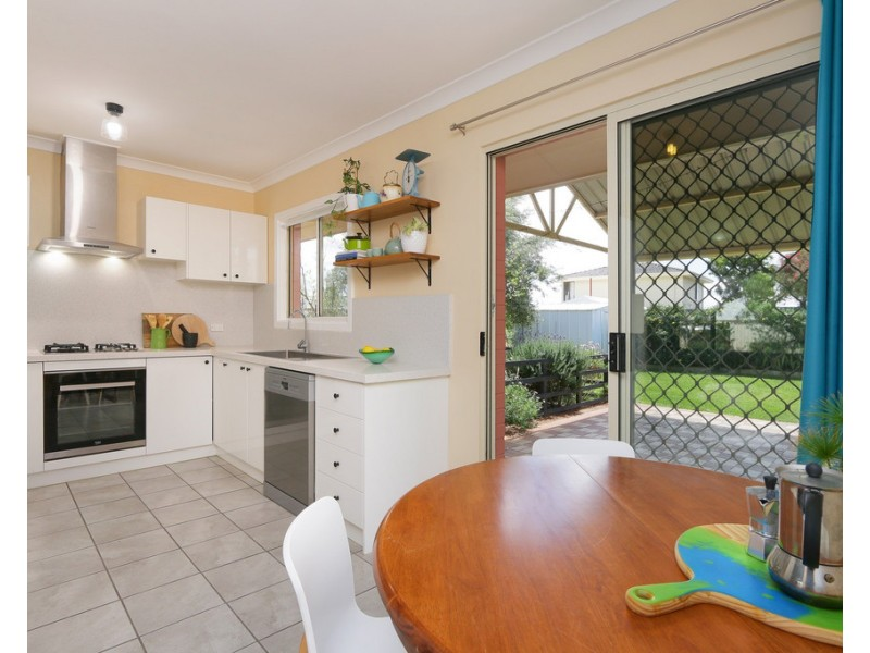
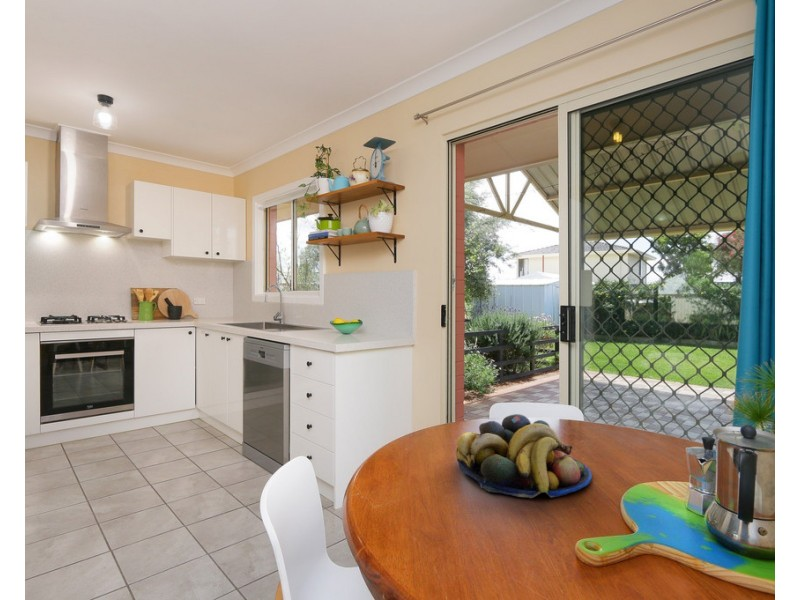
+ fruit bowl [455,413,593,499]
